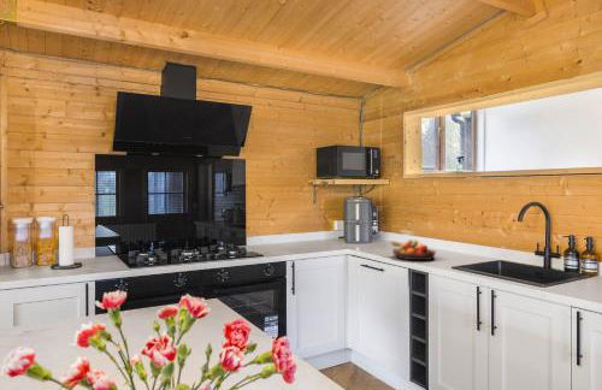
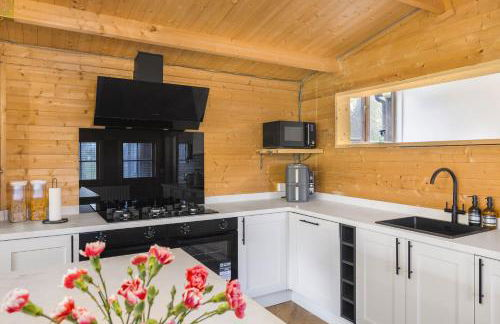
- fruit bowl [389,238,437,261]
